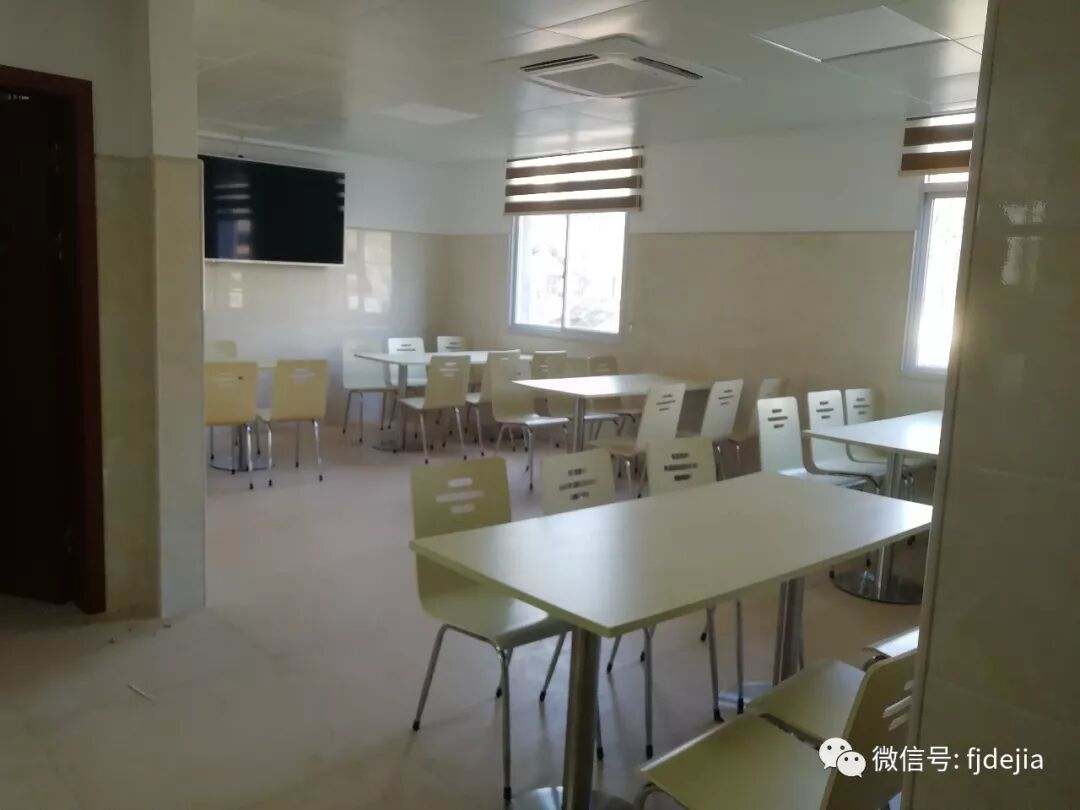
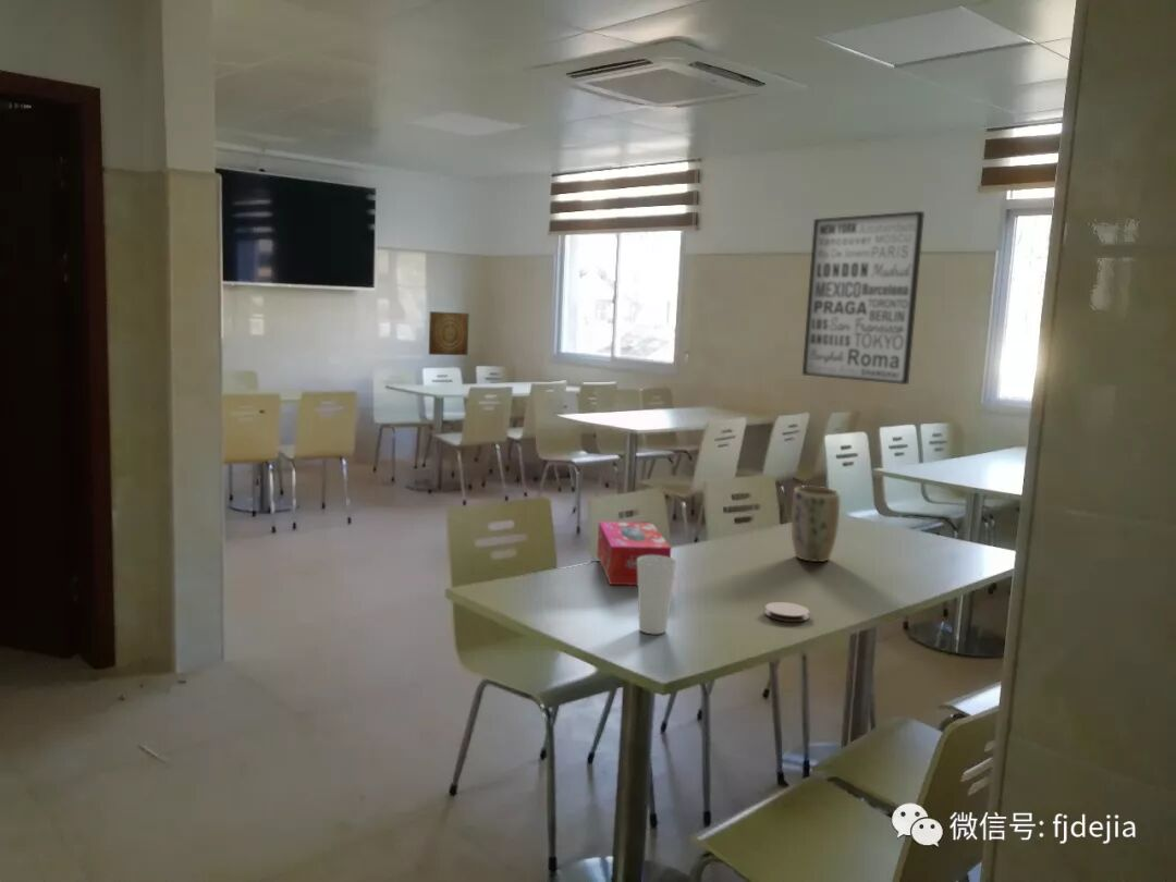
+ cup [637,555,677,635]
+ coaster [763,601,810,623]
+ tissue box [596,520,672,587]
+ wall art [428,310,470,356]
+ plant pot [791,486,841,563]
+ wall art [801,210,926,385]
